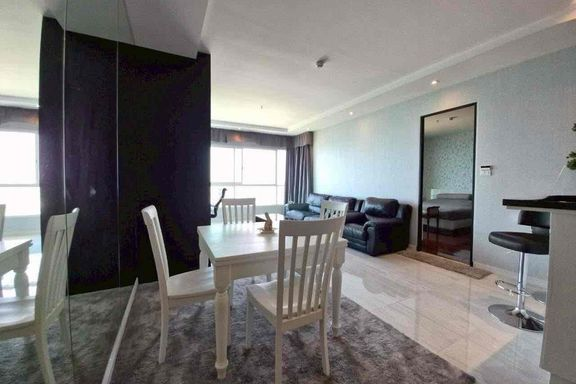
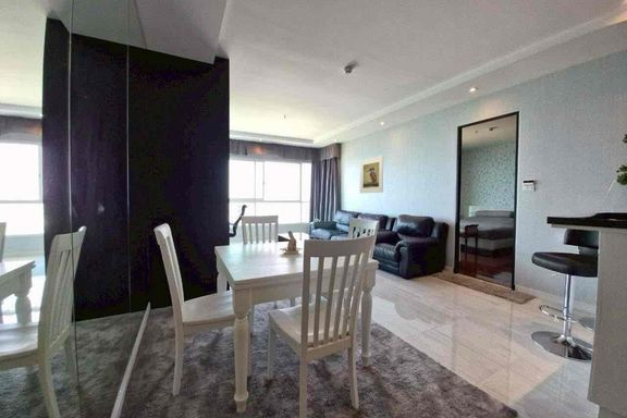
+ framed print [359,155,384,195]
